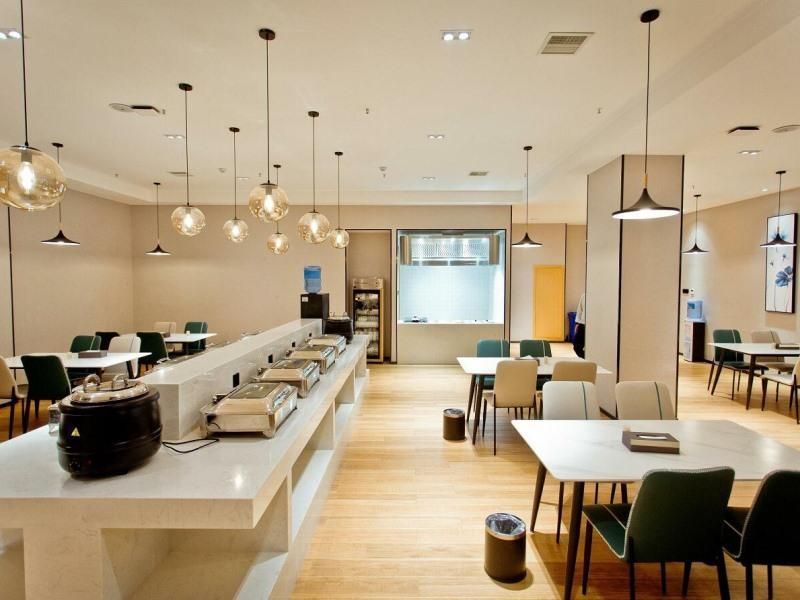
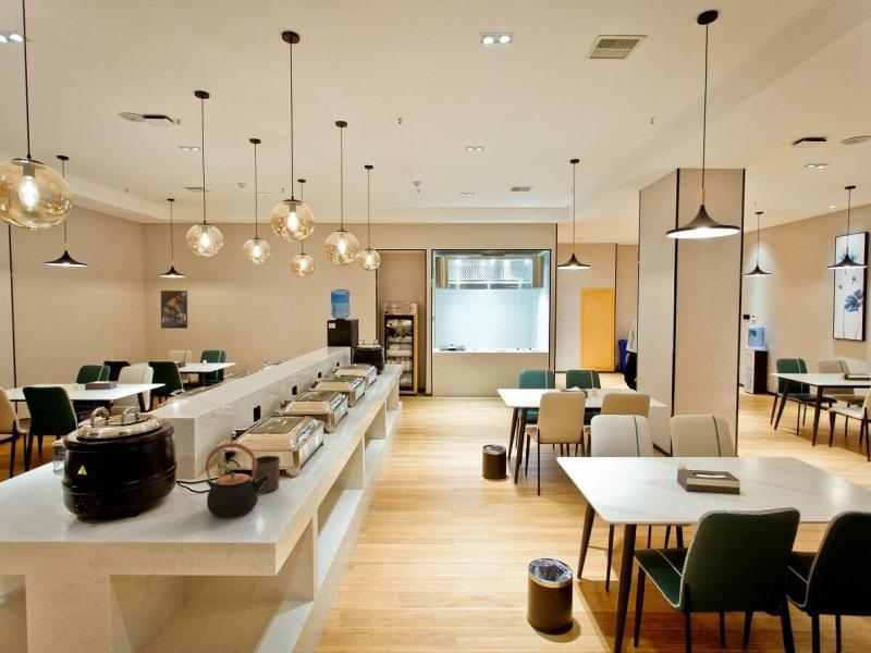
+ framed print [160,289,188,330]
+ teapot [205,442,269,519]
+ cup [250,455,281,494]
